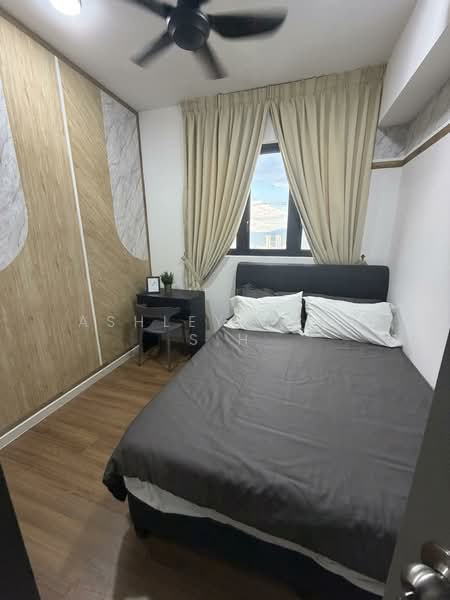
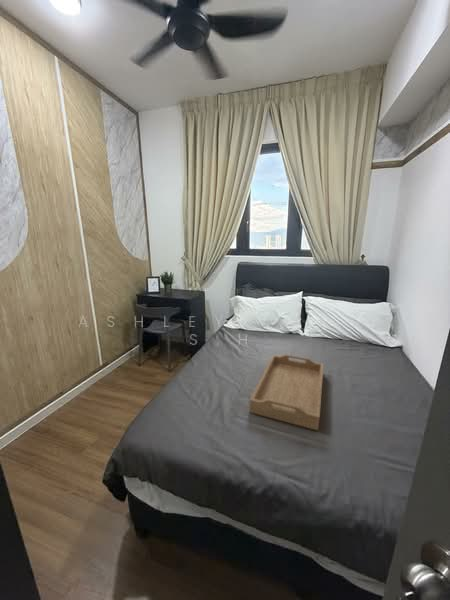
+ serving tray [248,353,324,431]
